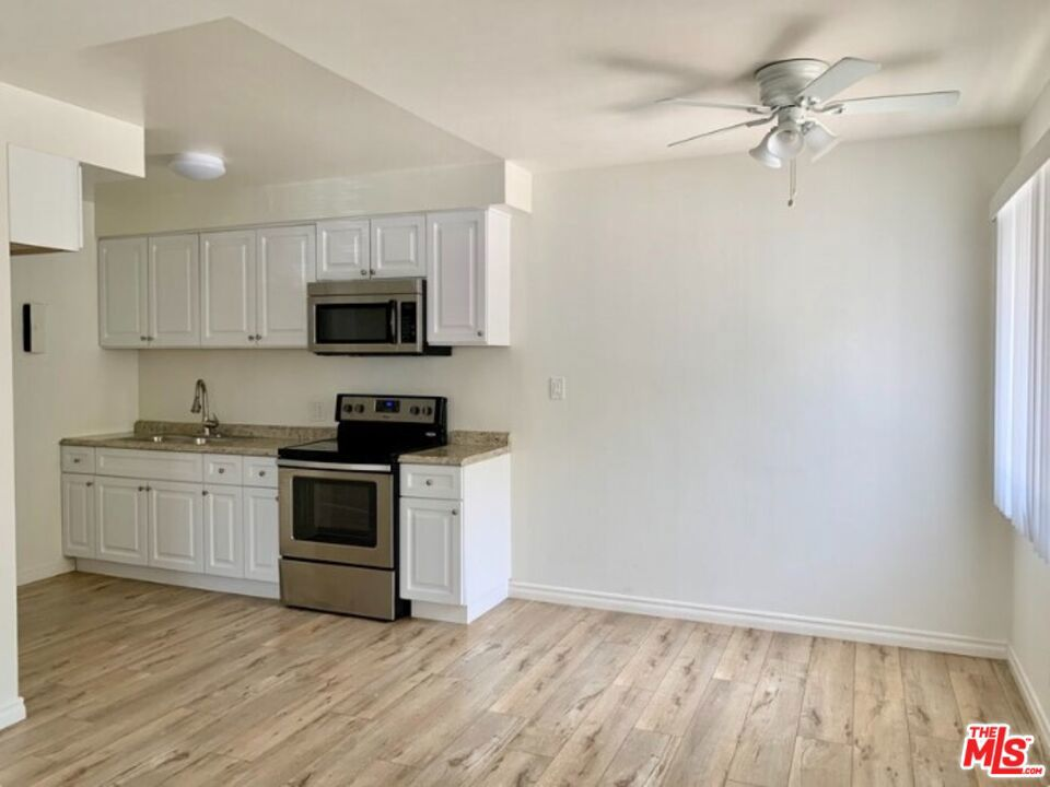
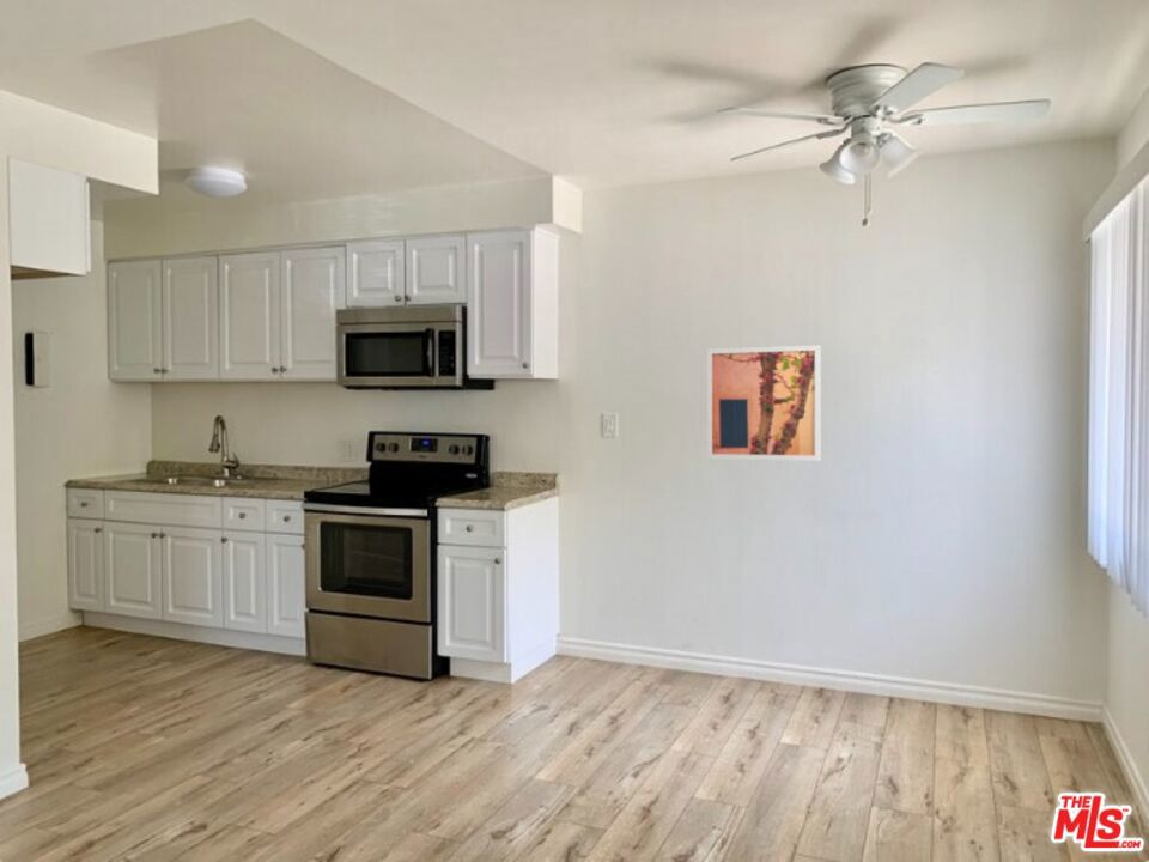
+ wall art [706,344,822,462]
